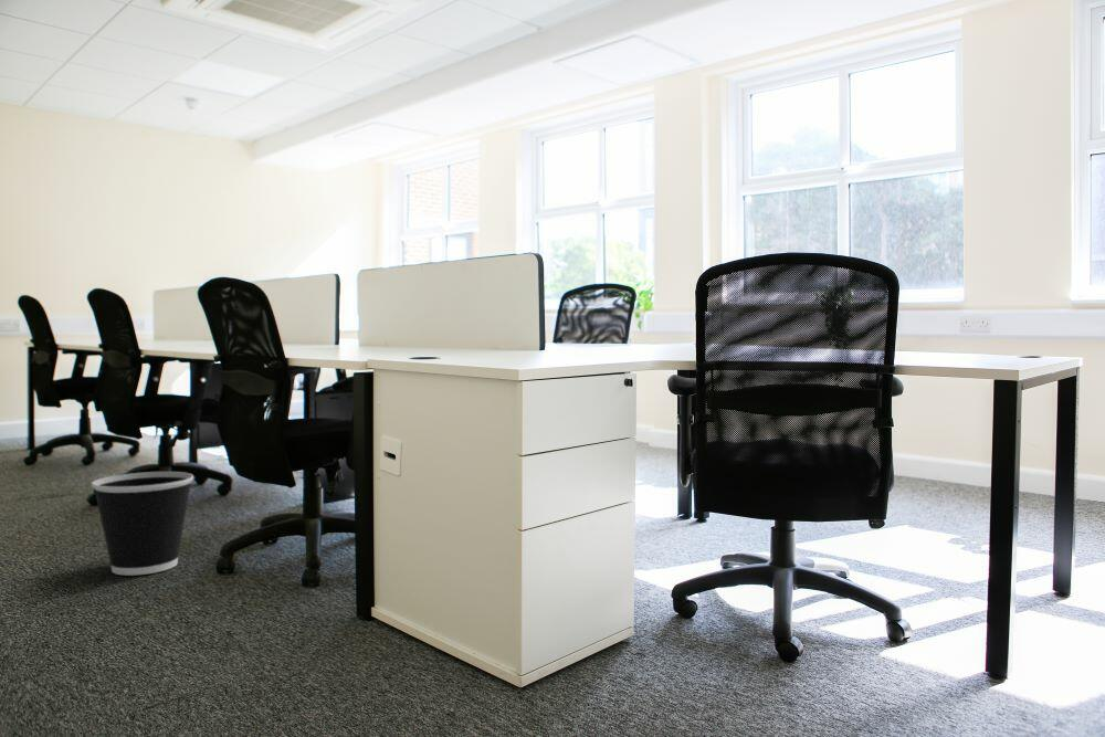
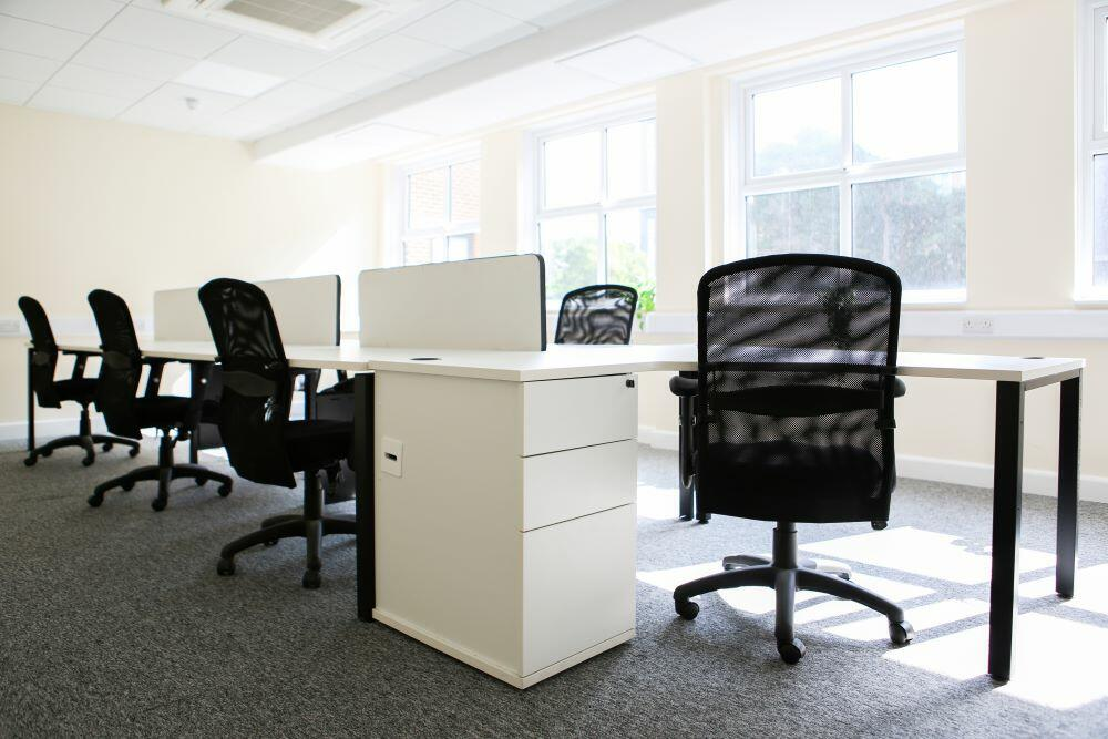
- wastebasket [91,471,194,577]
